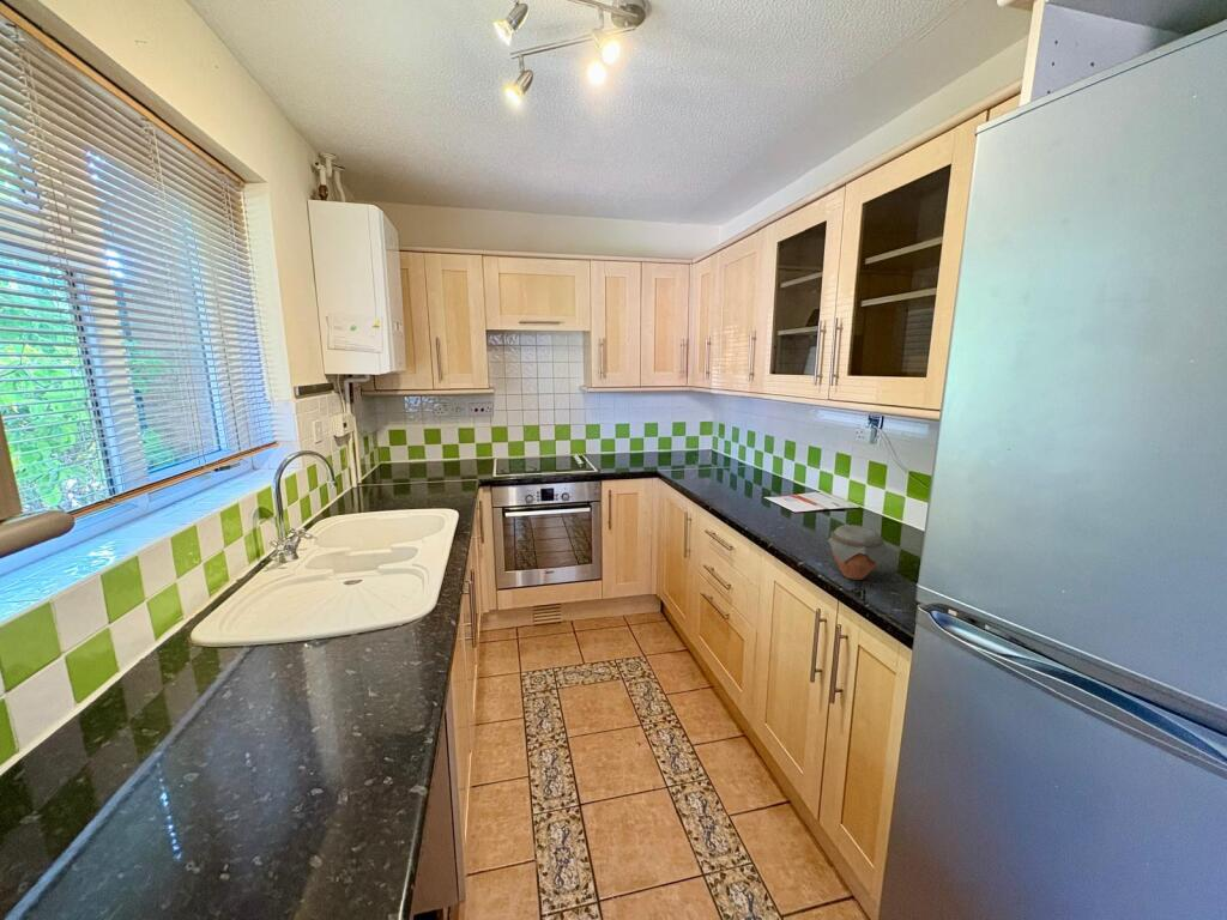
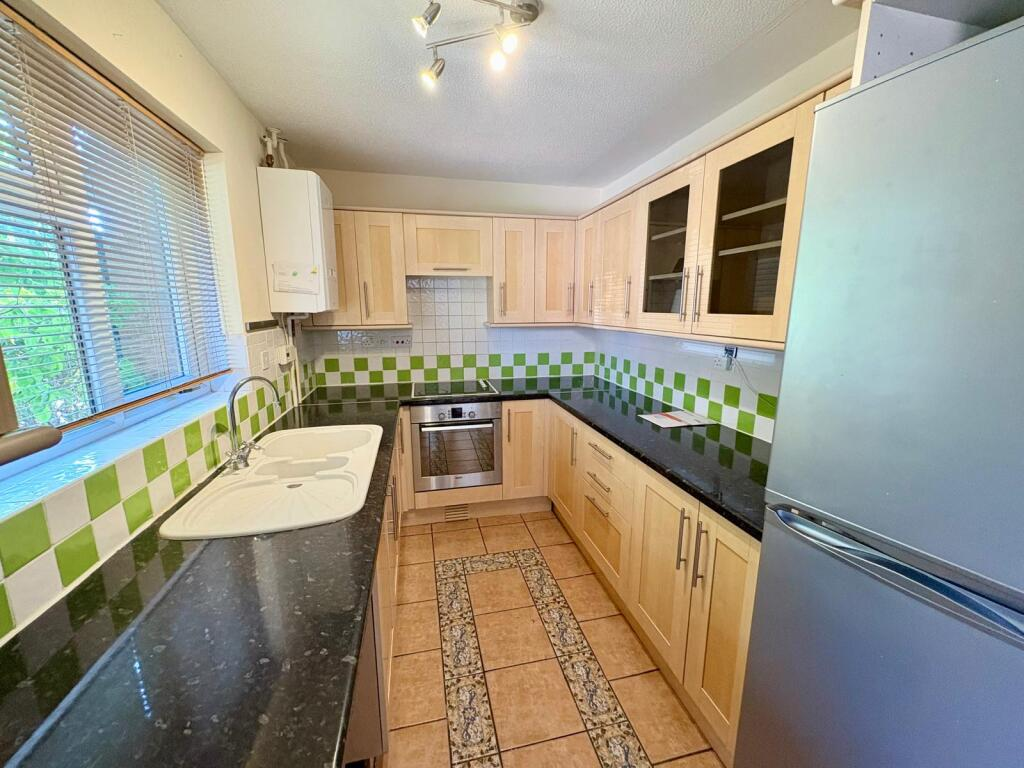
- jar [827,523,889,581]
